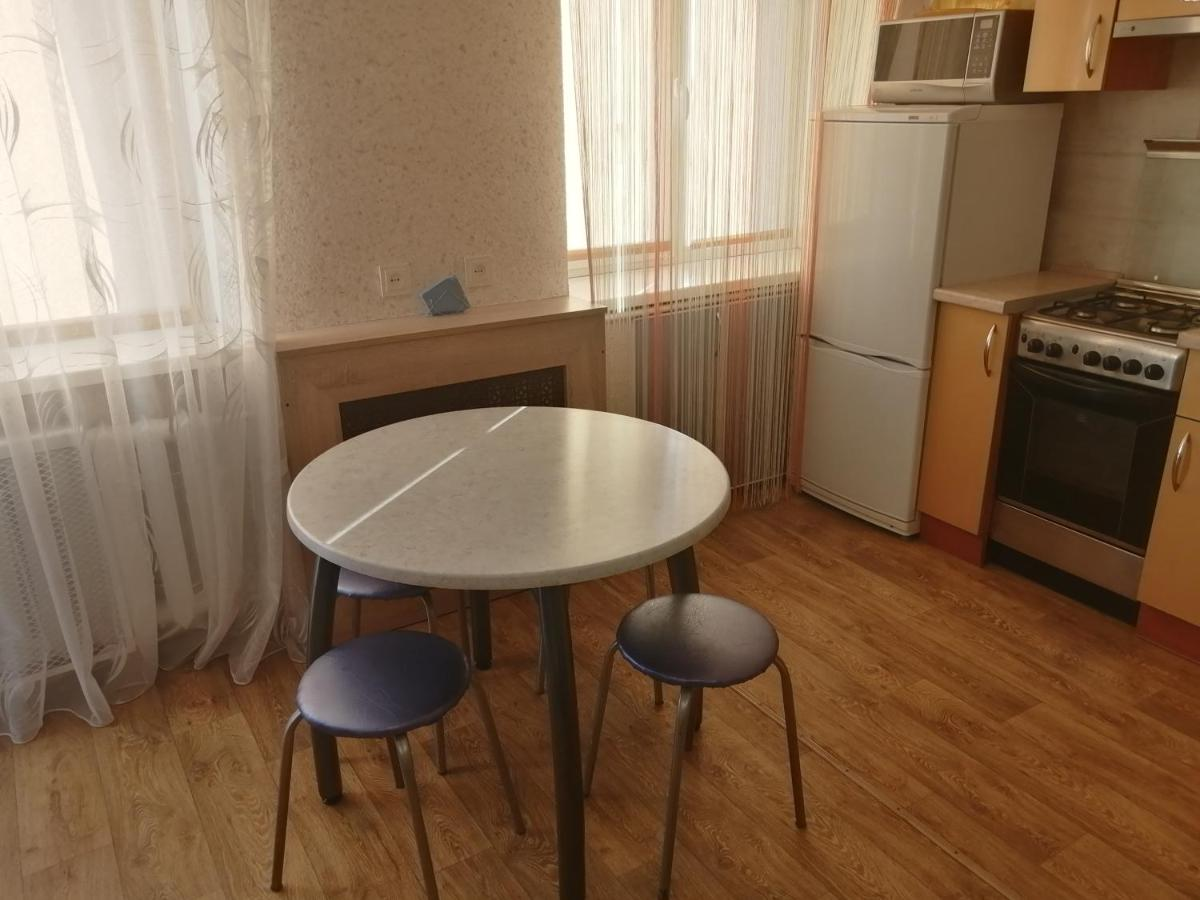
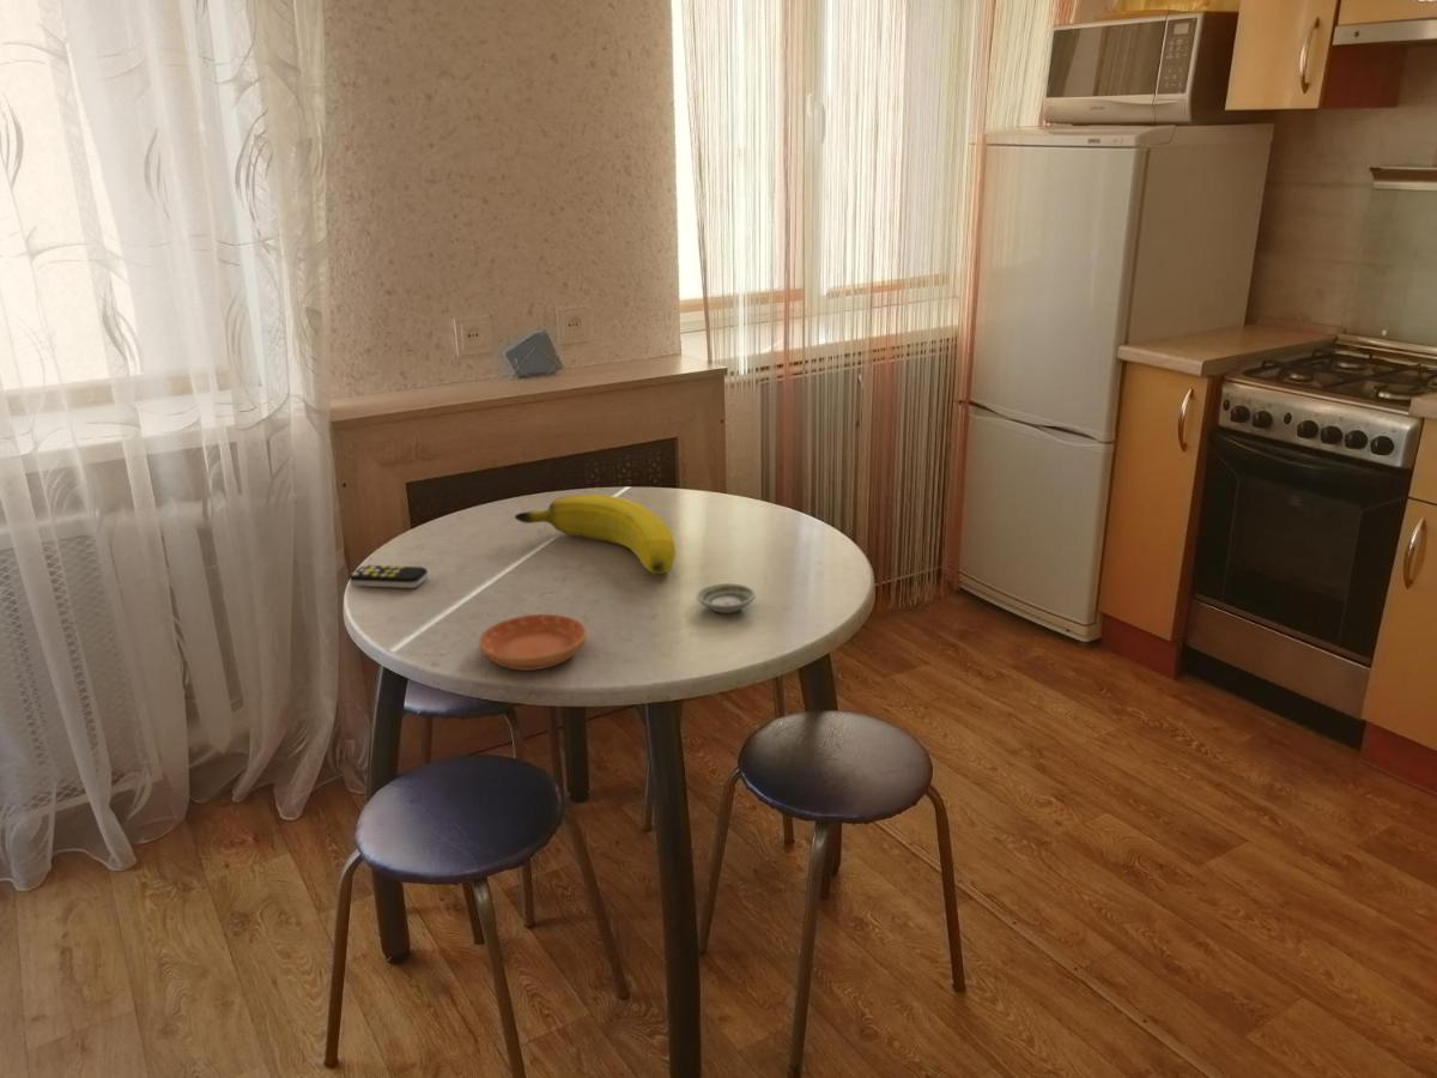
+ saucer [478,613,588,672]
+ fruit [514,493,677,575]
+ remote control [348,564,429,589]
+ saucer [696,582,757,614]
